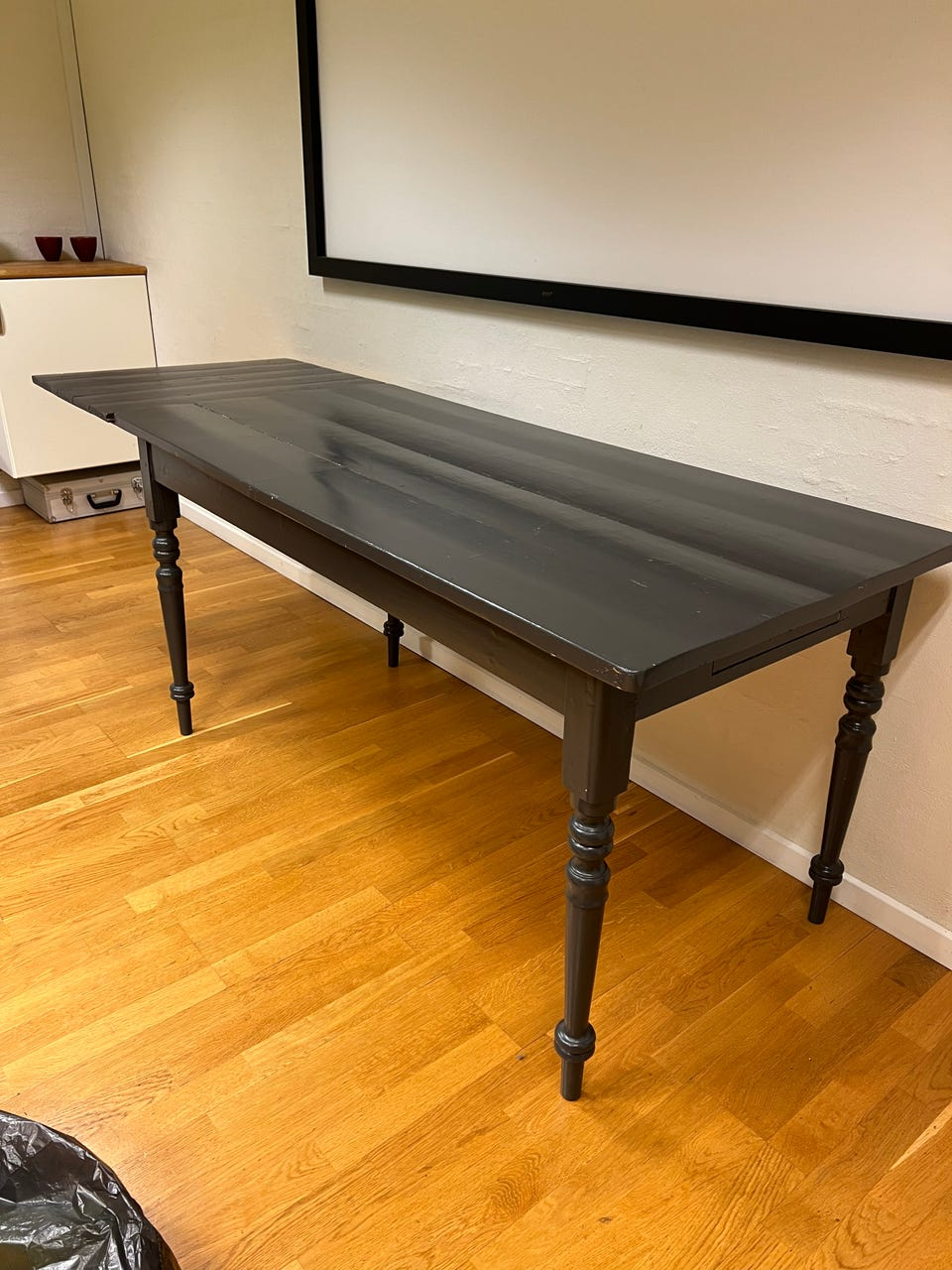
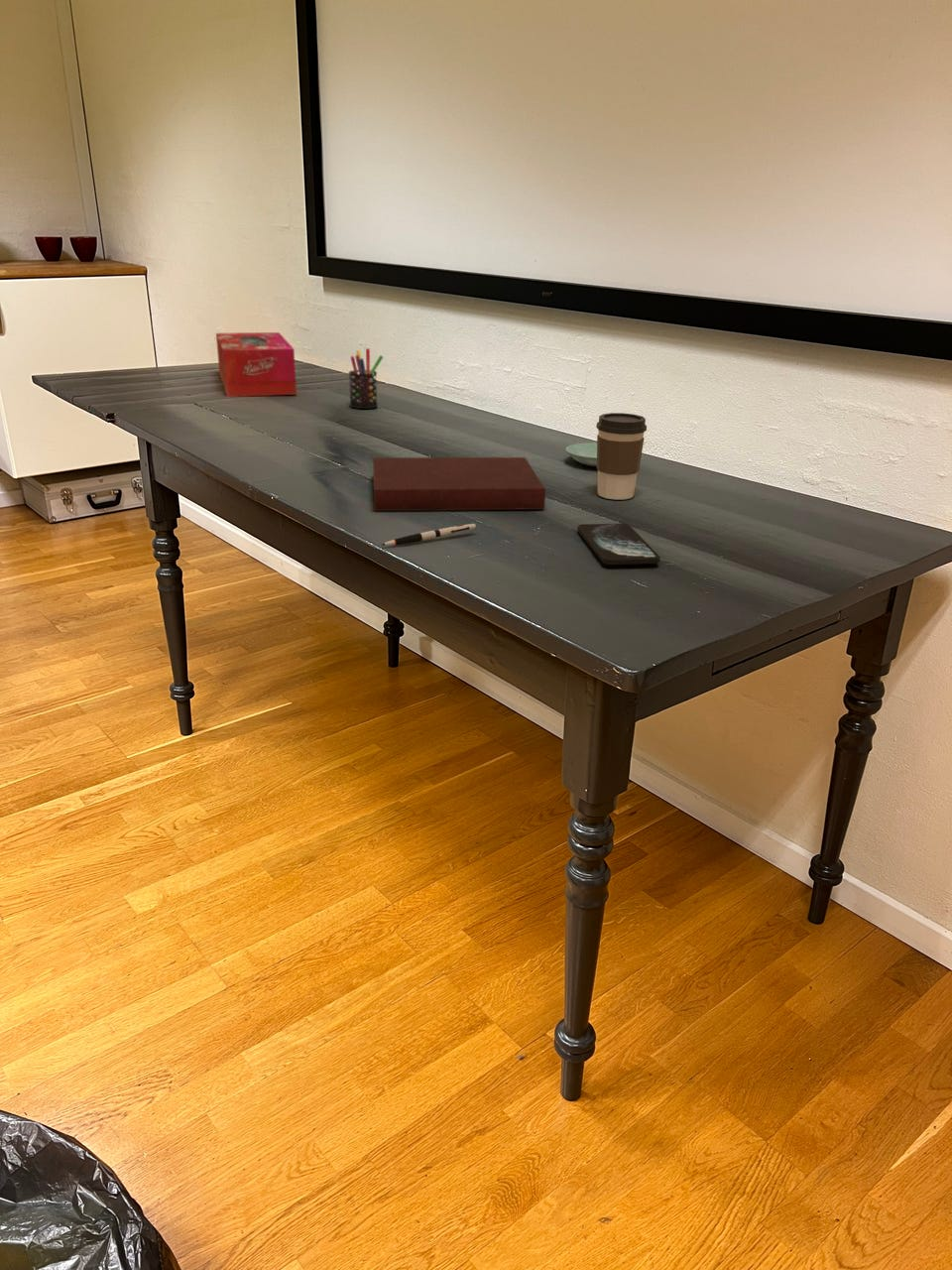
+ notebook [372,456,546,512]
+ saucer [565,442,597,467]
+ coffee cup [595,412,648,500]
+ tissue box [215,331,297,398]
+ pen [381,523,477,547]
+ pen holder [348,347,384,410]
+ smartphone [576,523,661,566]
